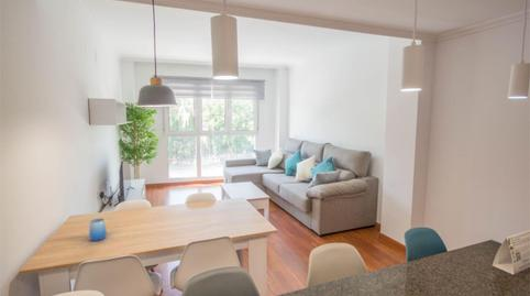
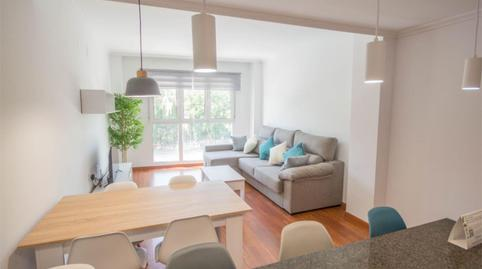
- cup [88,217,108,242]
